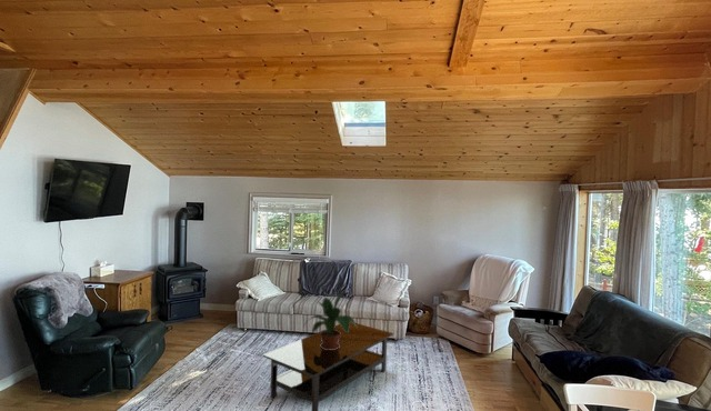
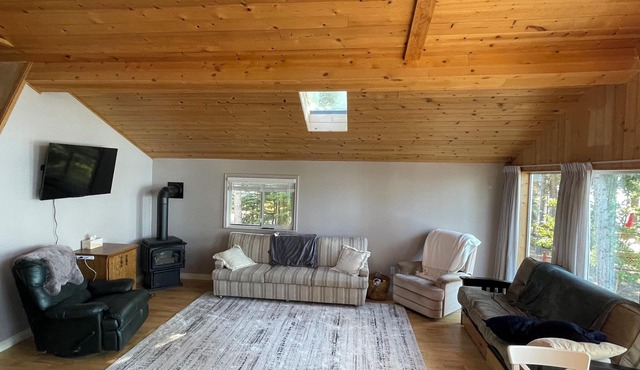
- potted plant [304,290,358,350]
- coffee table [262,322,394,411]
